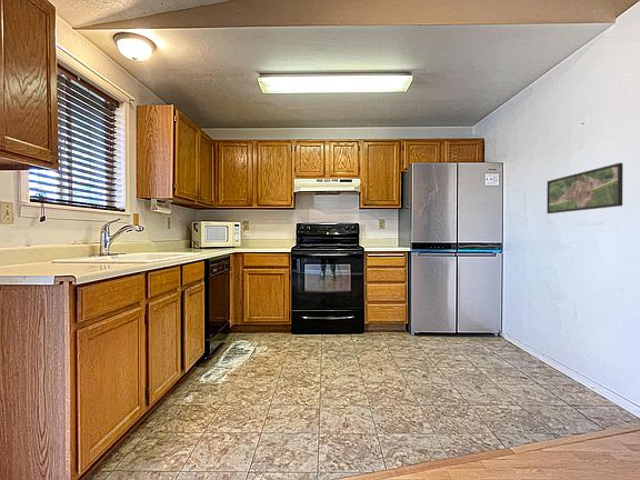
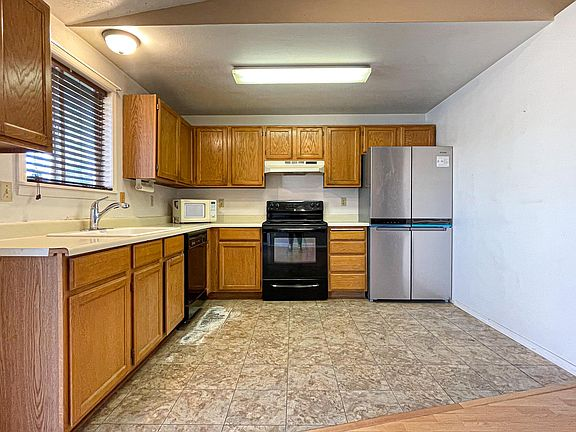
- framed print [546,162,623,214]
